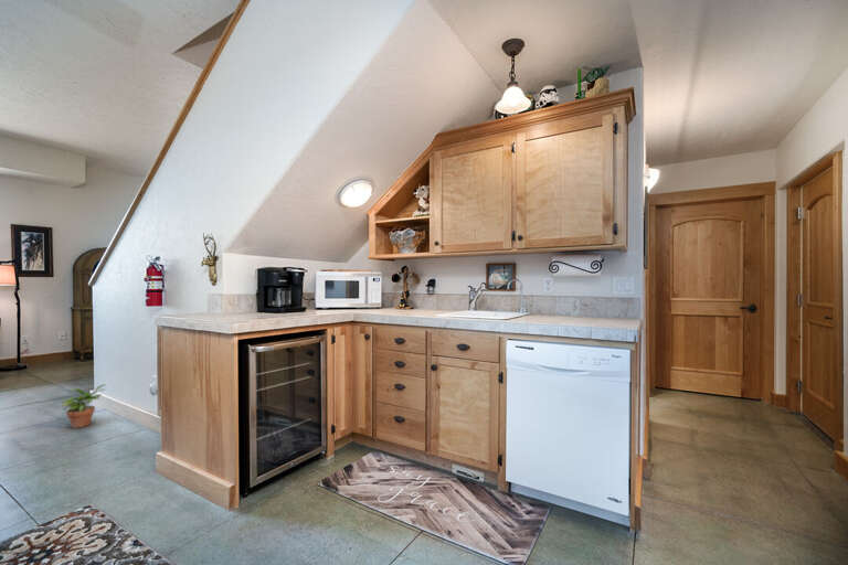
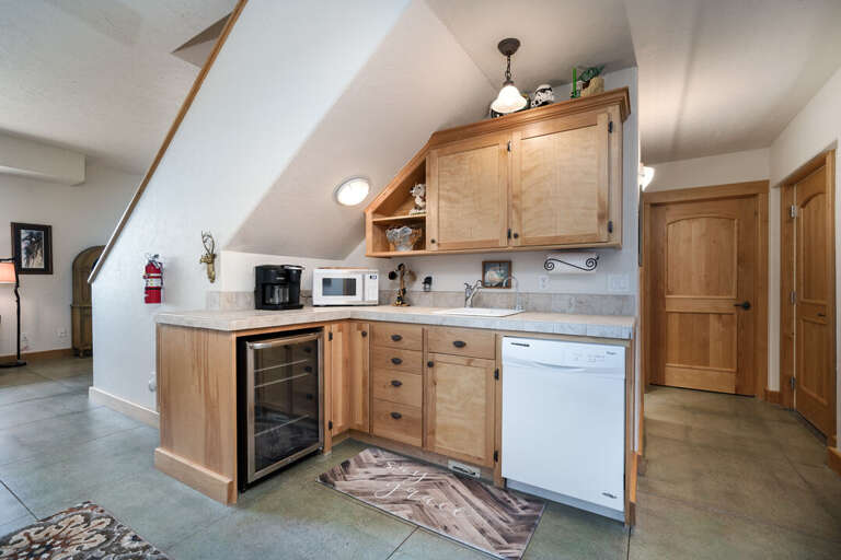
- potted plant [60,383,106,429]
